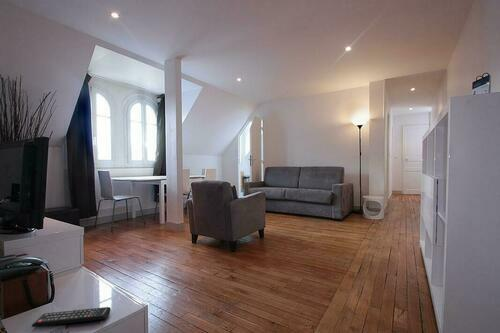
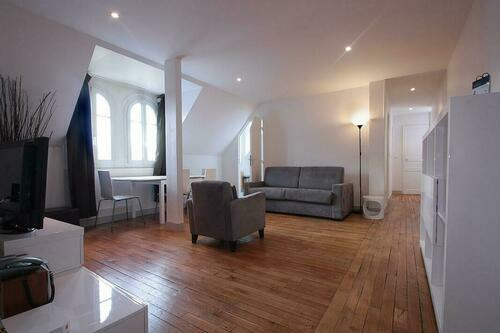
- remote control [31,306,112,328]
